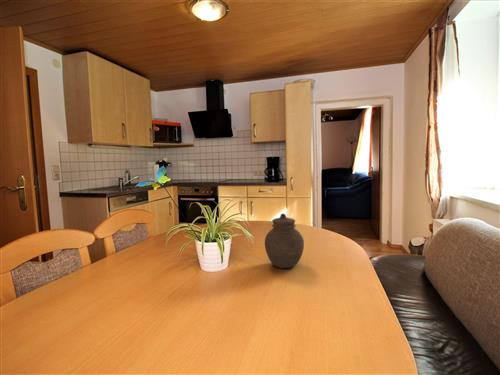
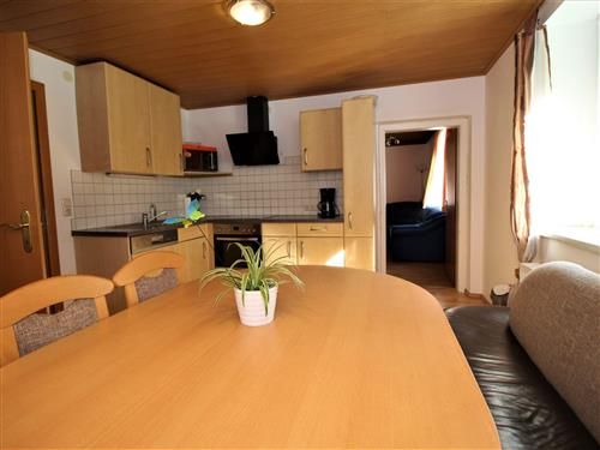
- jar [264,213,305,269]
